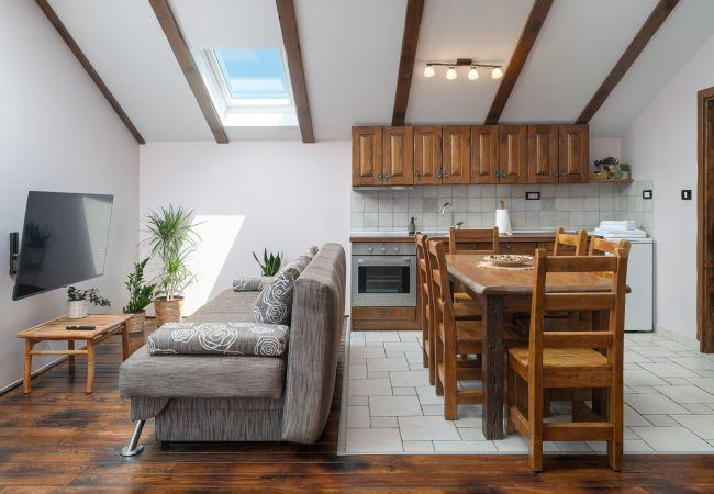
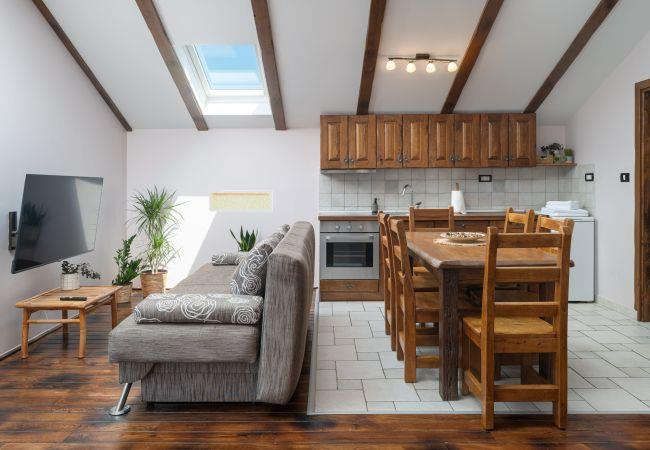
+ wall art [208,189,273,213]
